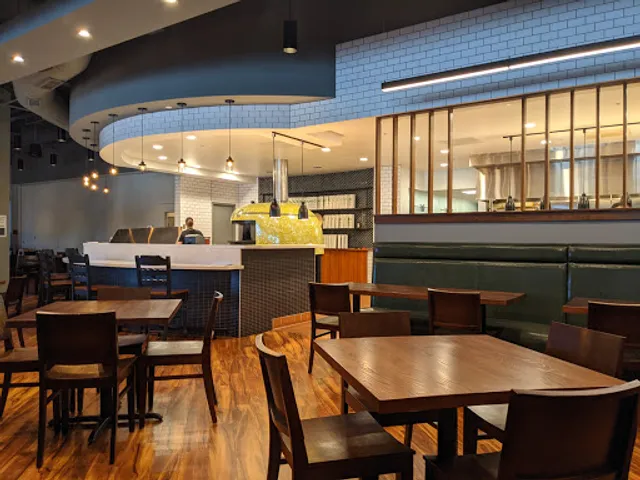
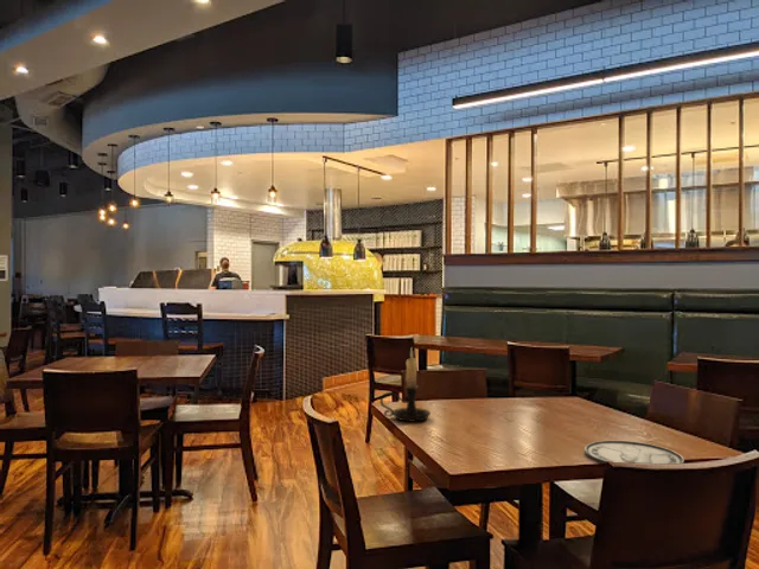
+ plate [583,440,685,466]
+ candle holder [378,347,432,423]
